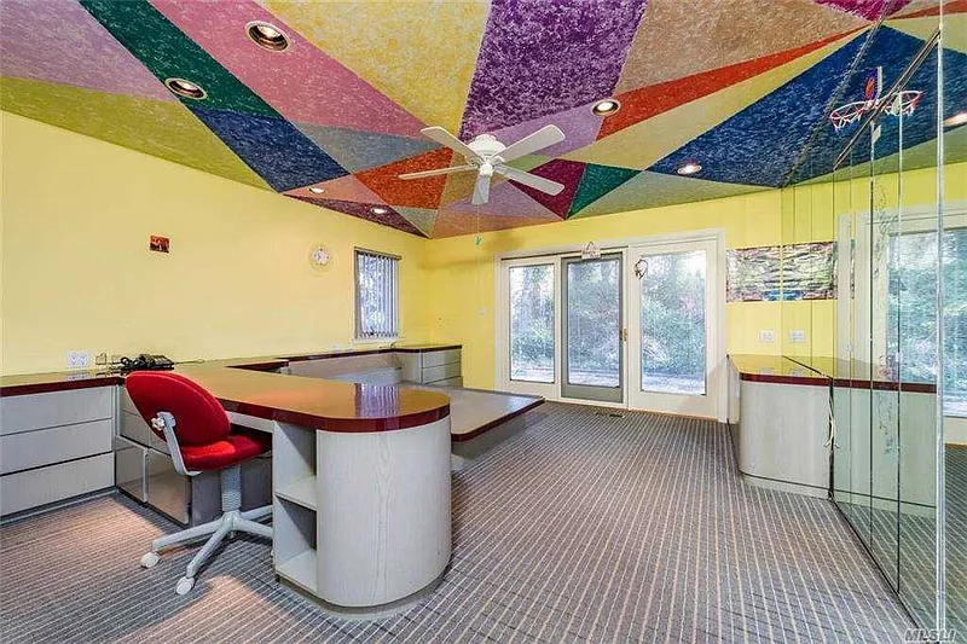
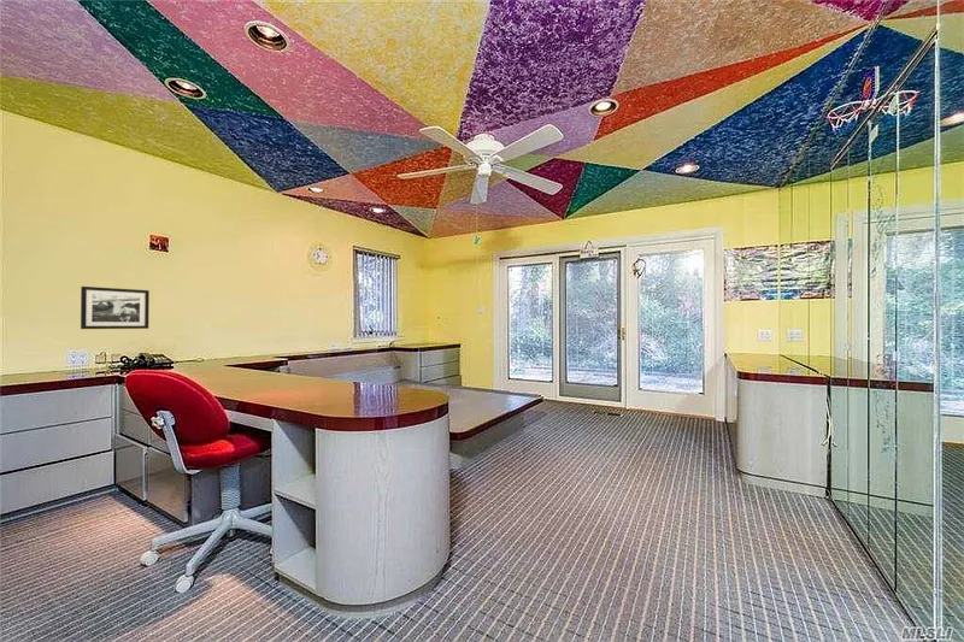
+ picture frame [80,285,151,330]
